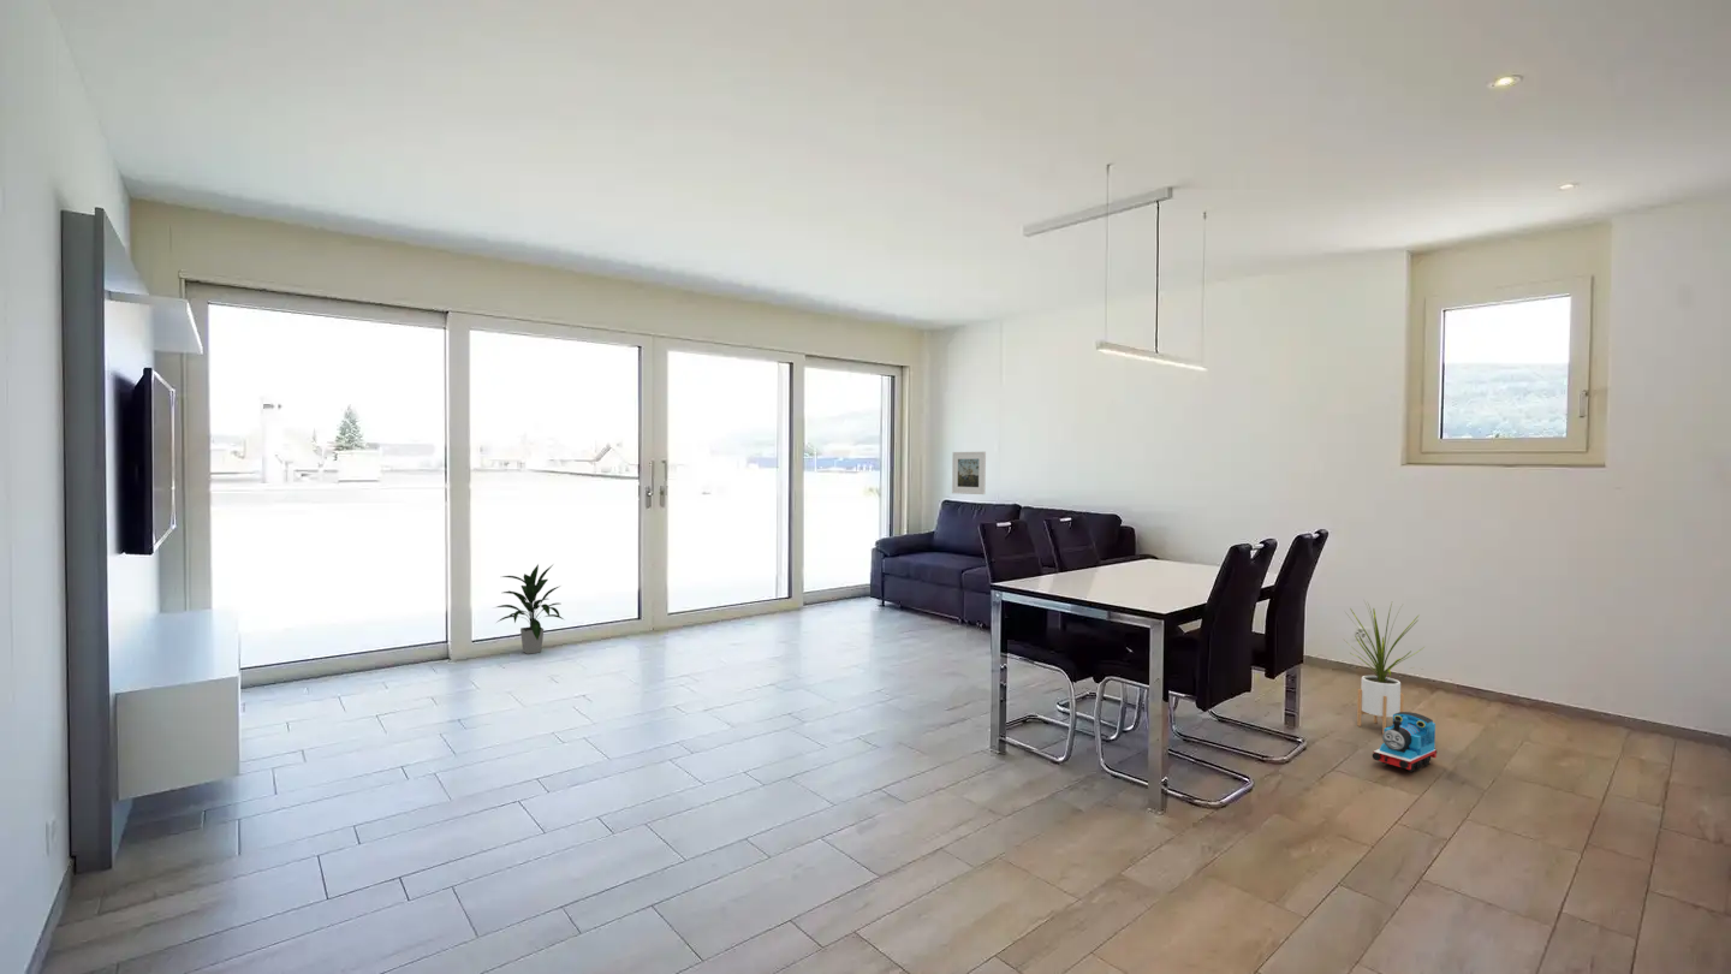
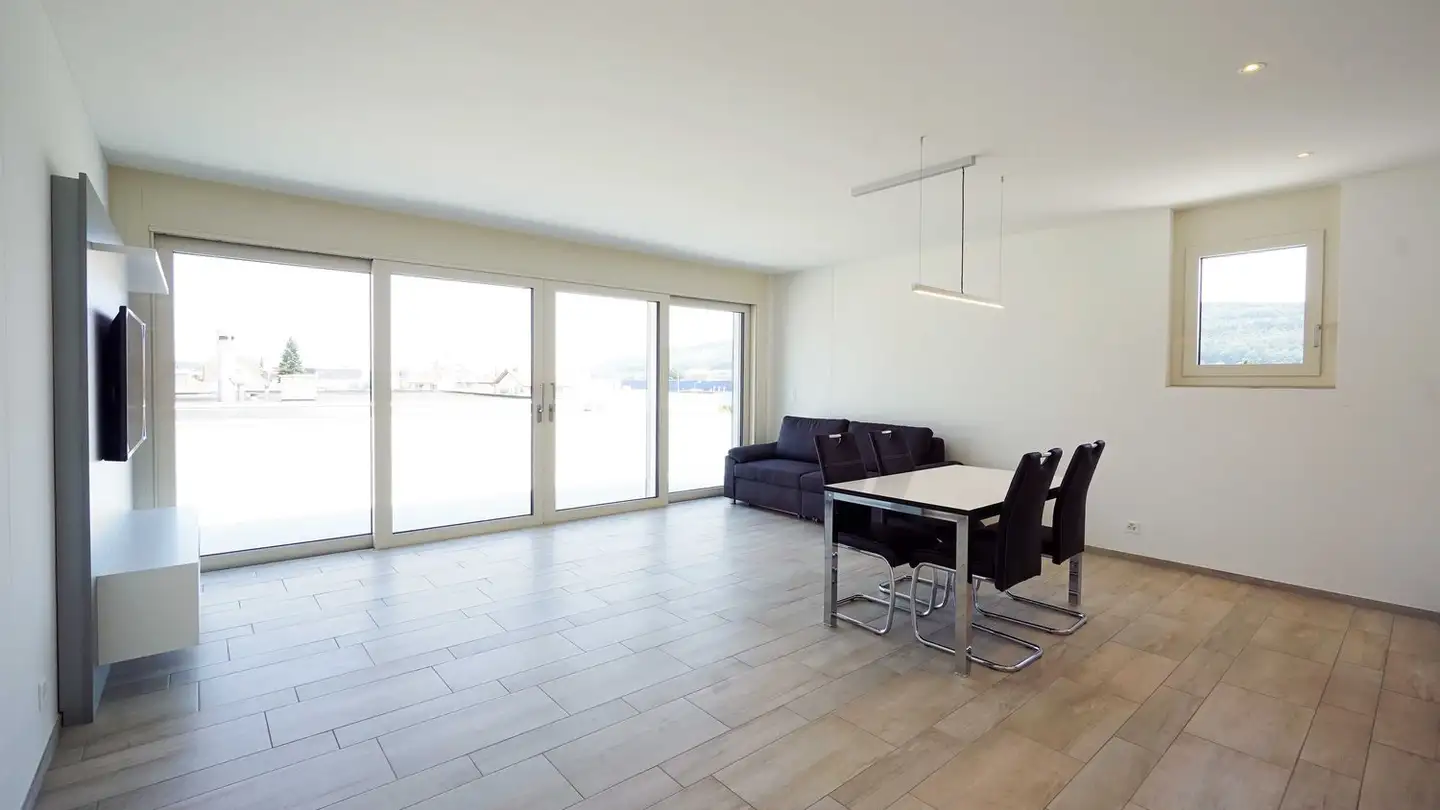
- house plant [1344,600,1427,735]
- indoor plant [492,563,565,655]
- toy train [1372,711,1439,773]
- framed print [951,451,987,495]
